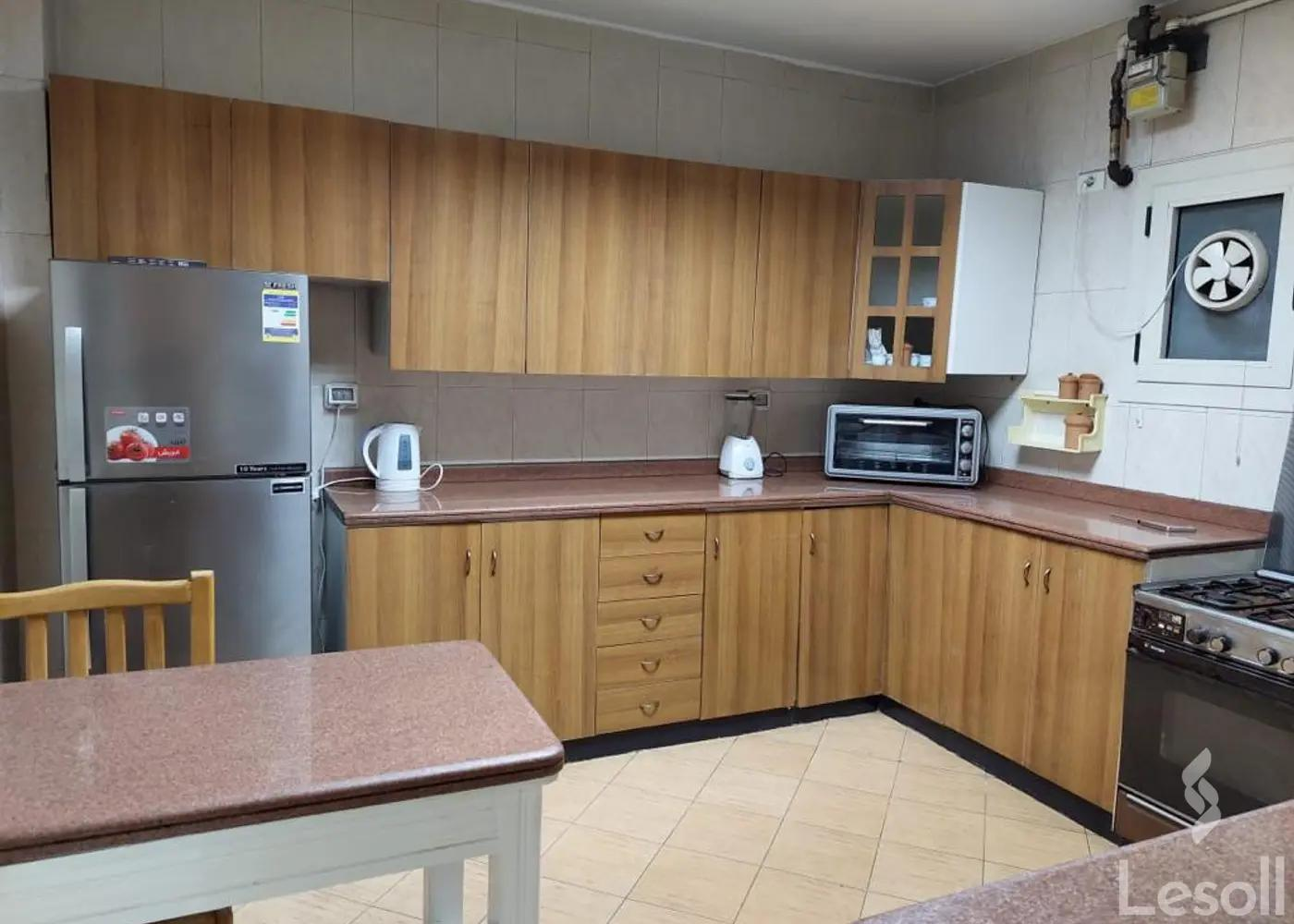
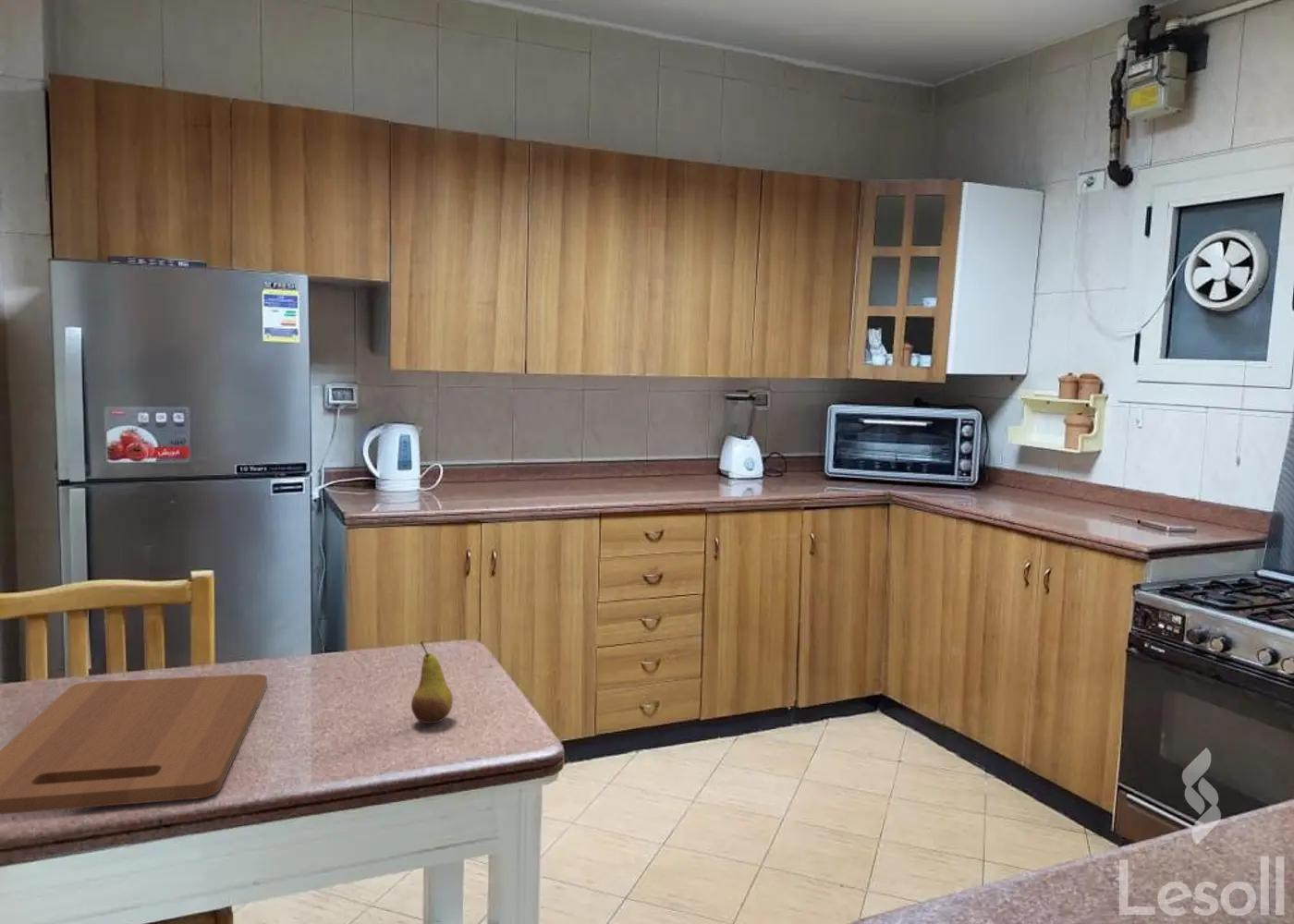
+ cutting board [0,674,268,815]
+ fruit [410,640,454,724]
